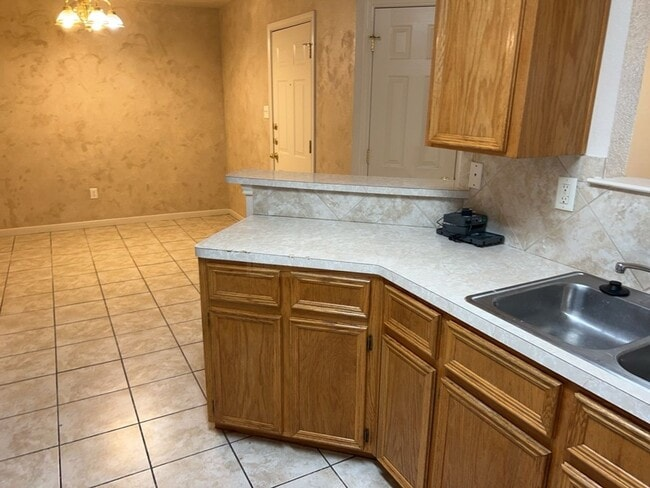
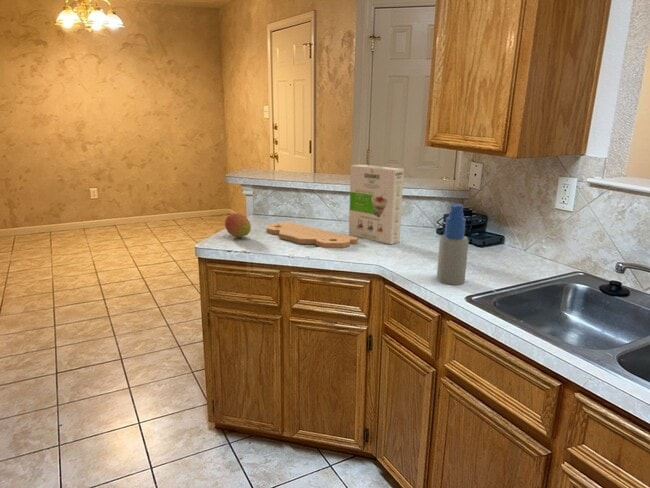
+ spray bottle [436,203,470,286]
+ cereal box [348,164,405,245]
+ fruit [224,212,252,238]
+ cutting board [266,221,359,249]
